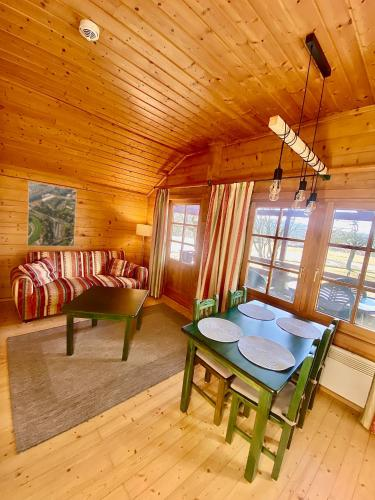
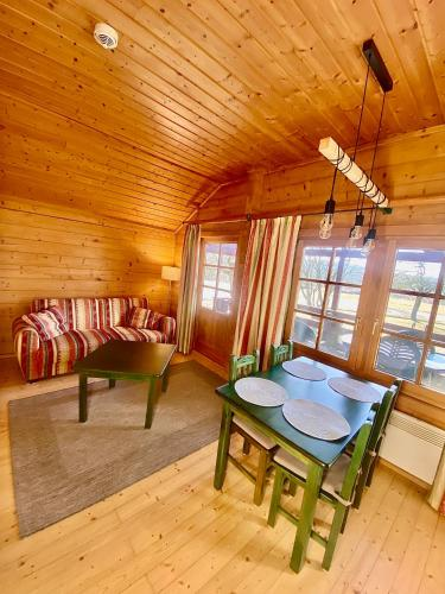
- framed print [26,180,78,247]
